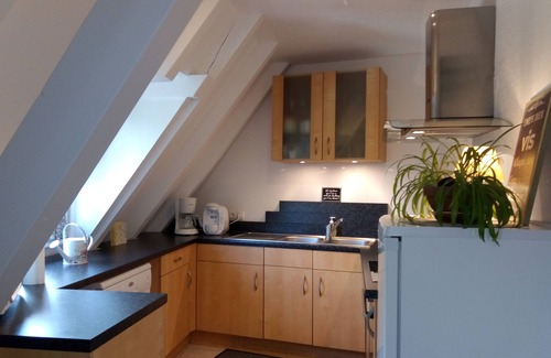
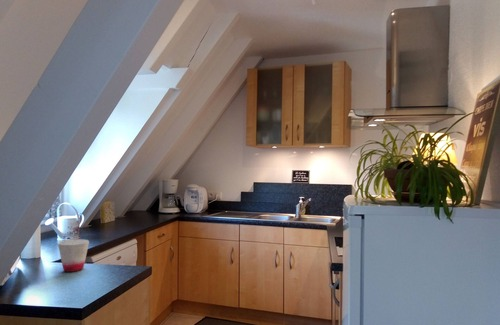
+ cup [57,238,90,273]
